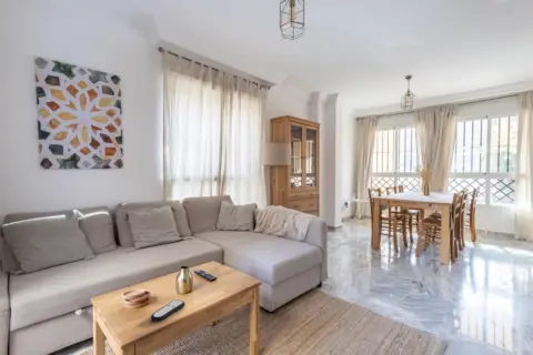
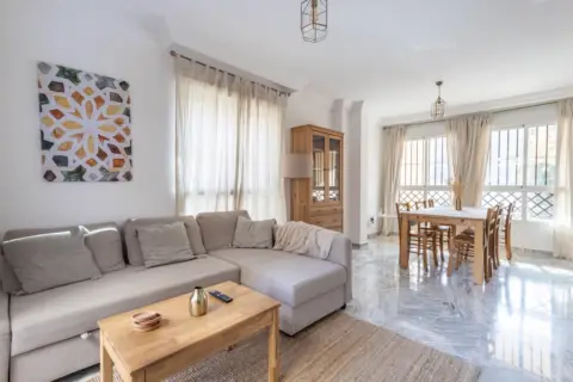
- remote control [150,298,185,323]
